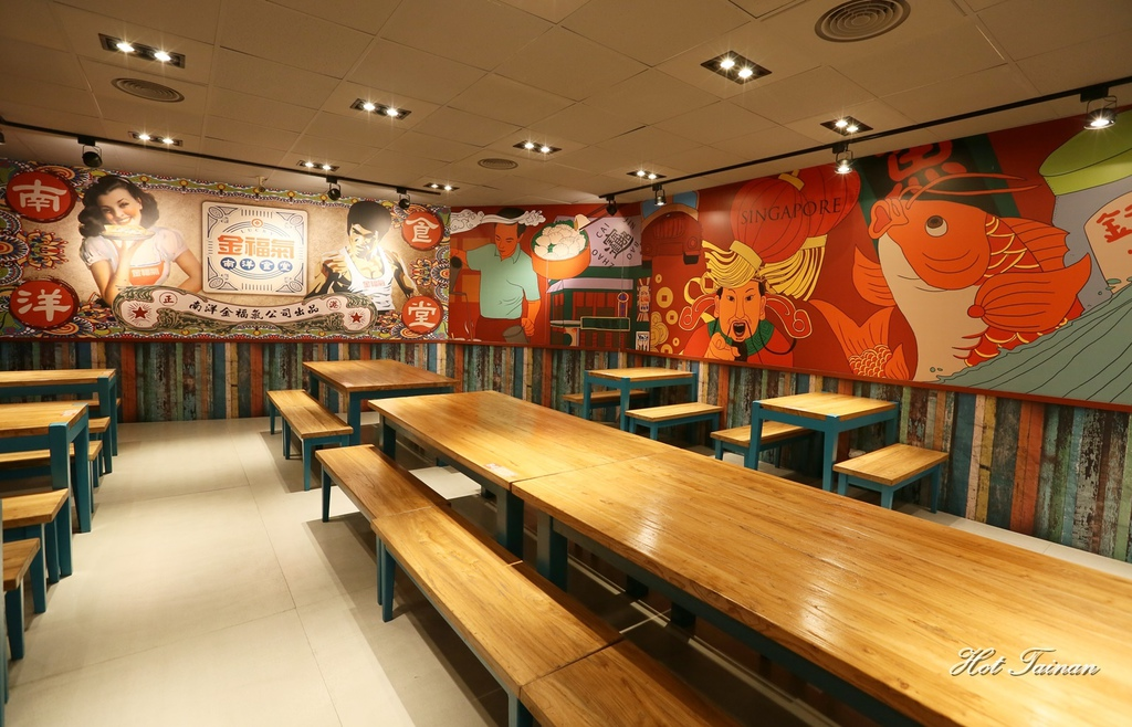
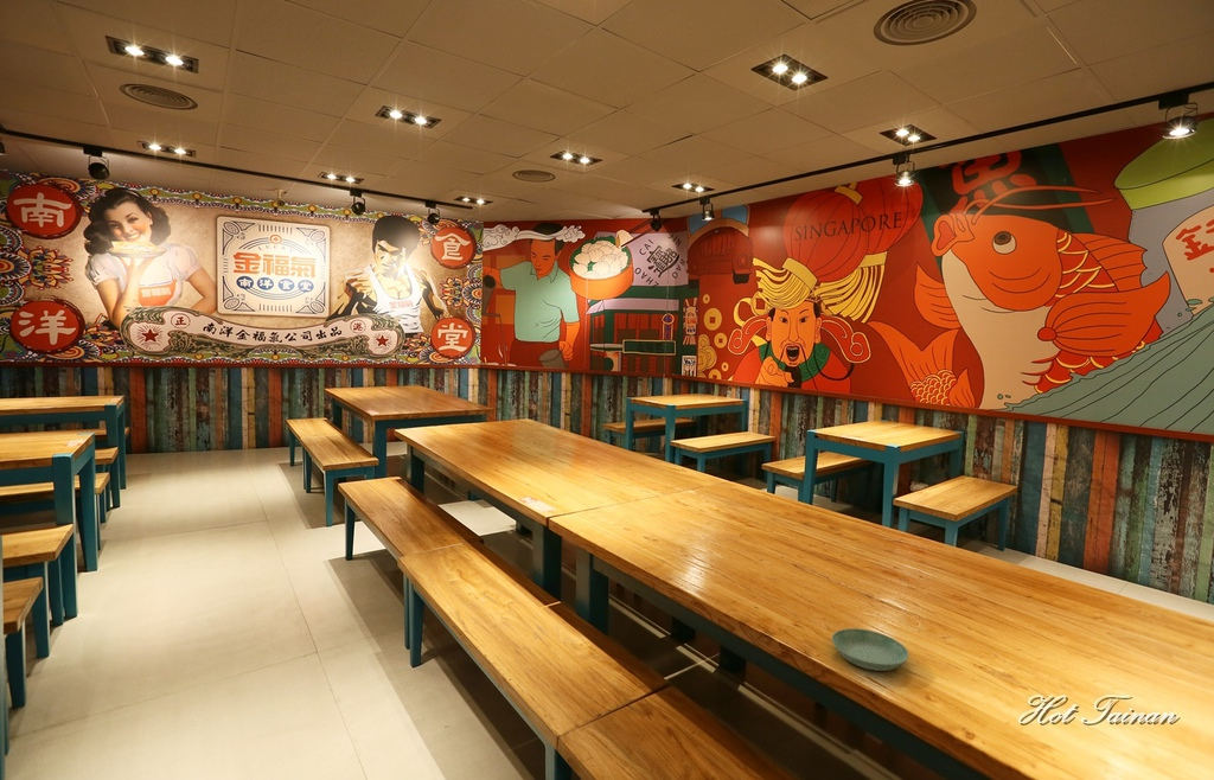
+ saucer [831,627,910,672]
